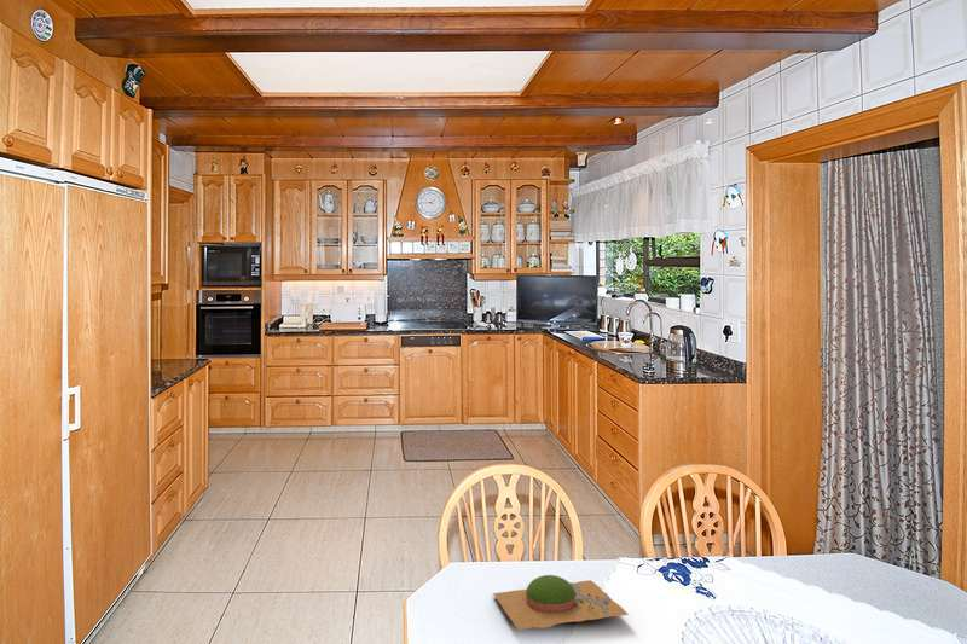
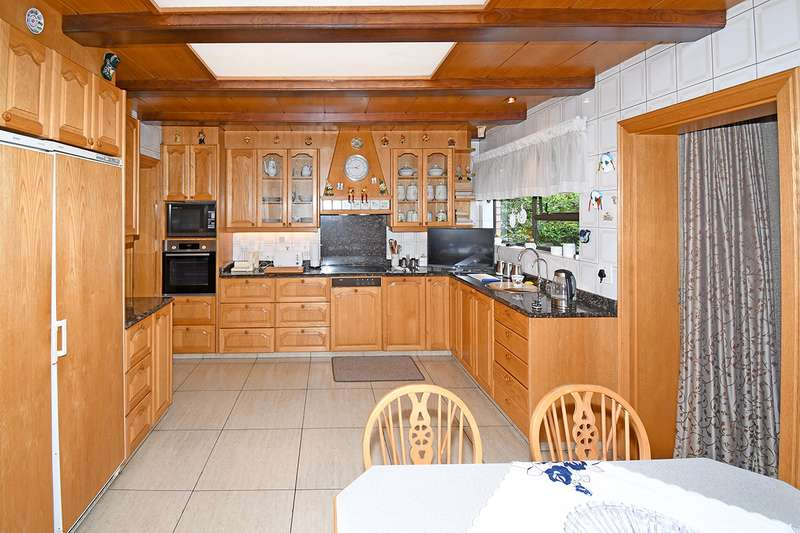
- plant [492,574,630,631]
